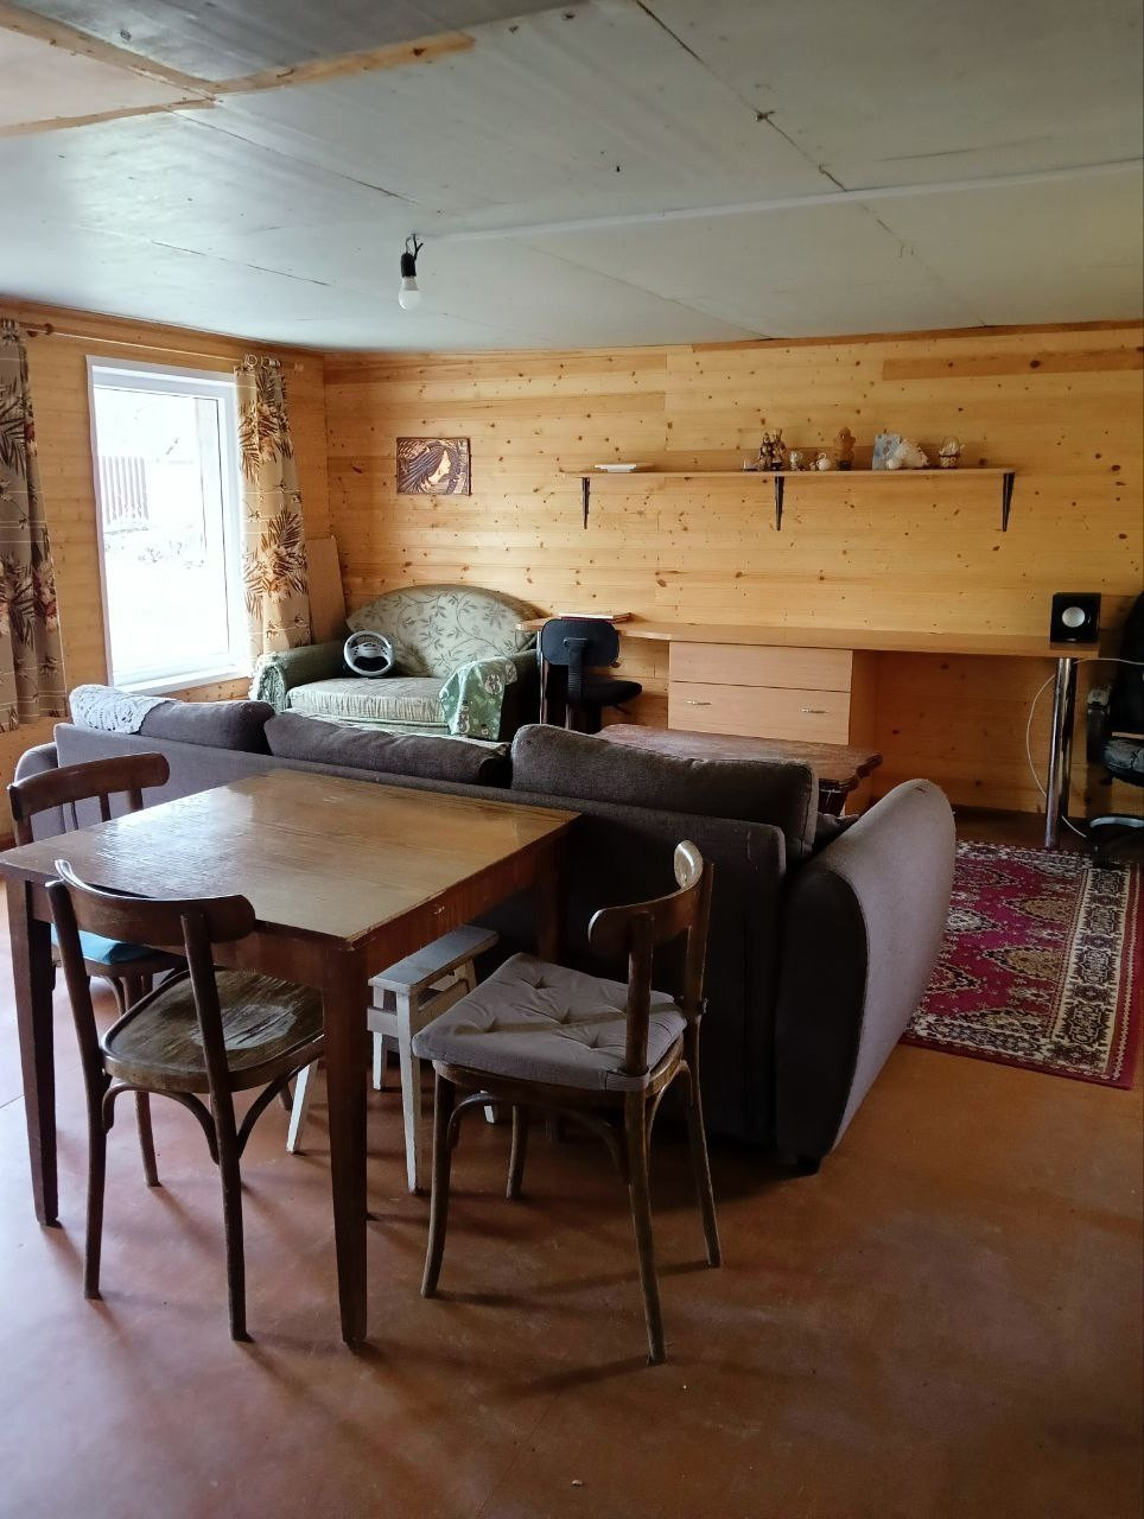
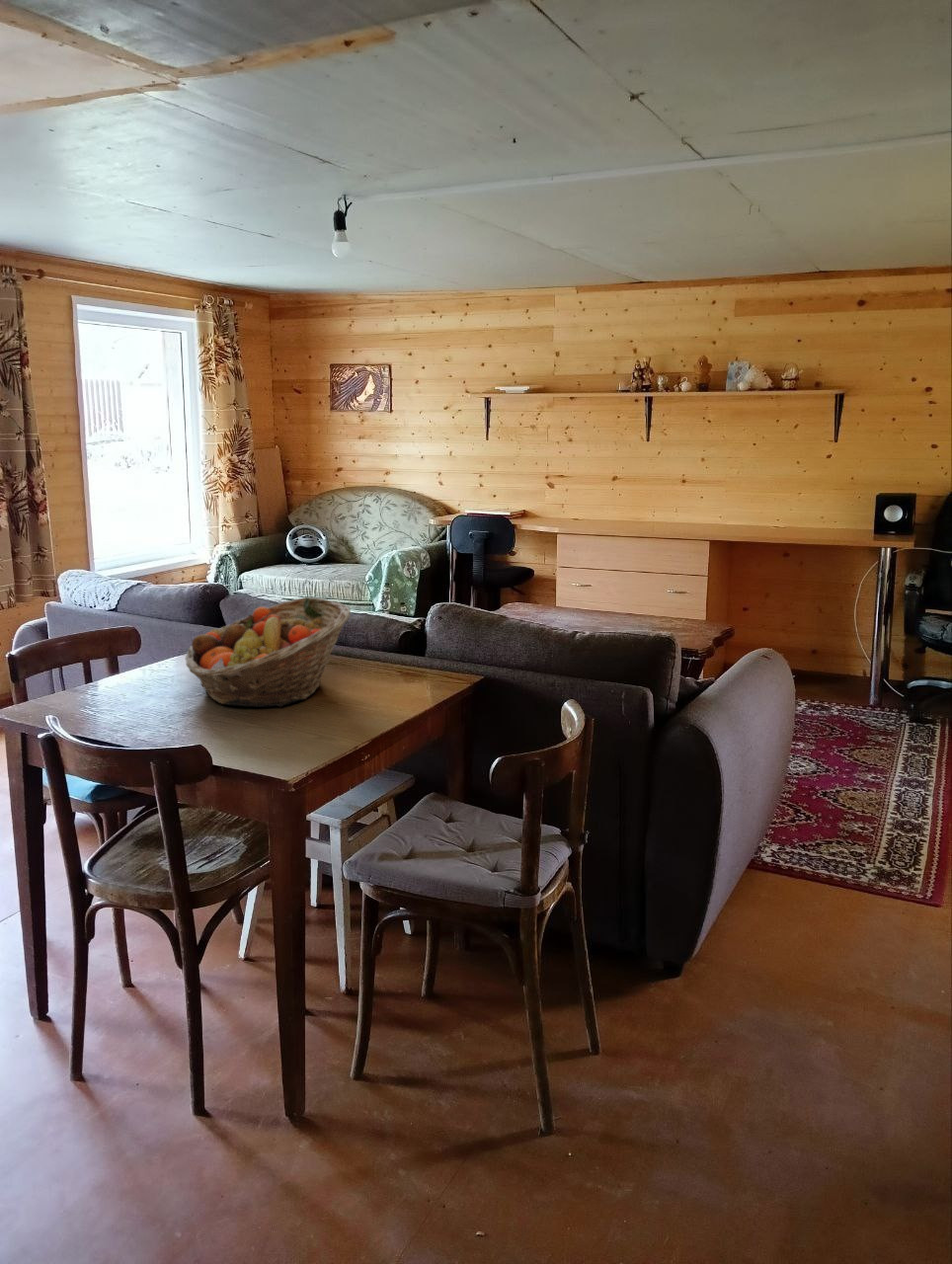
+ fruit basket [185,596,352,708]
